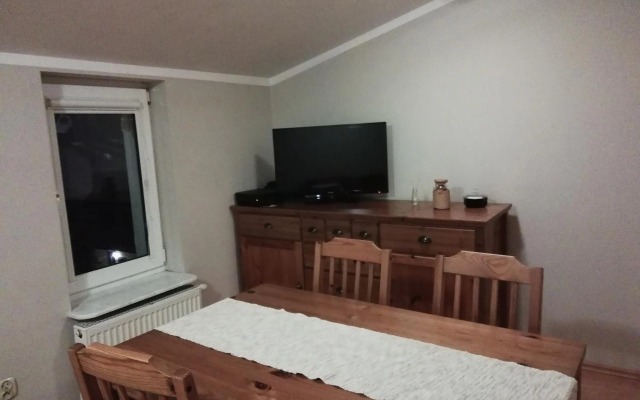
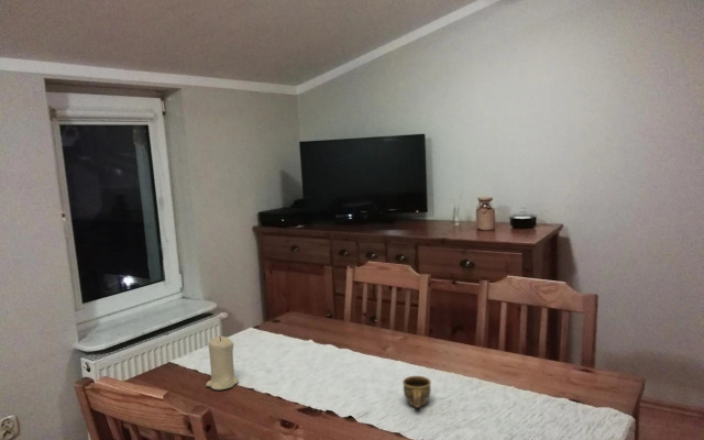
+ cup [402,375,432,409]
+ candle [205,336,240,391]
